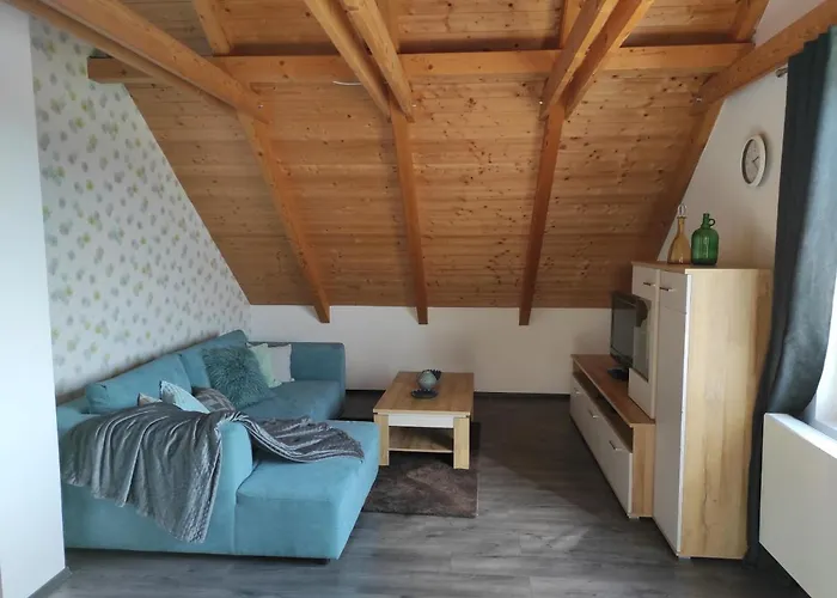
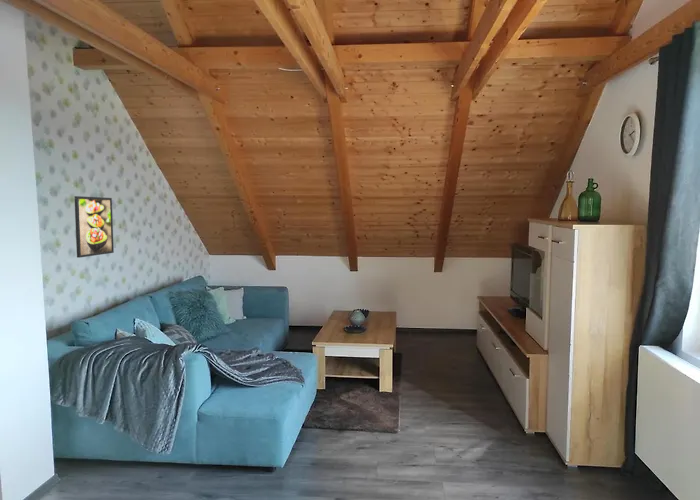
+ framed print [73,195,115,259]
